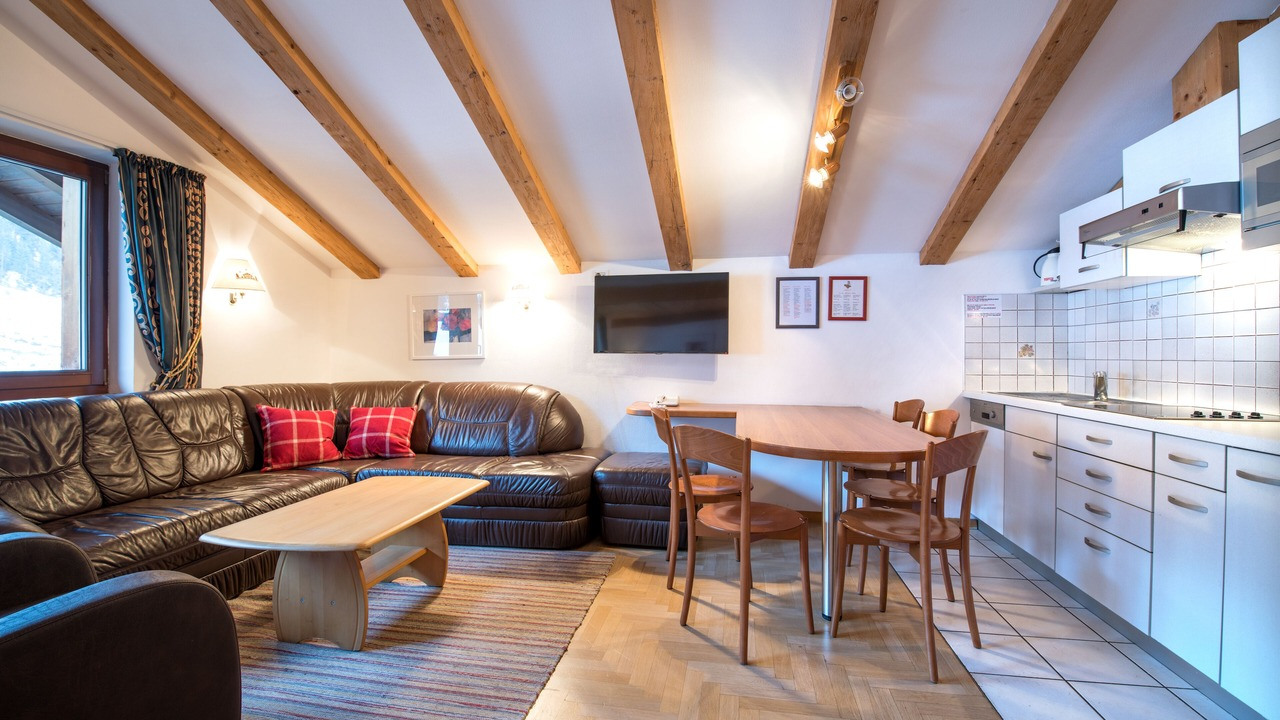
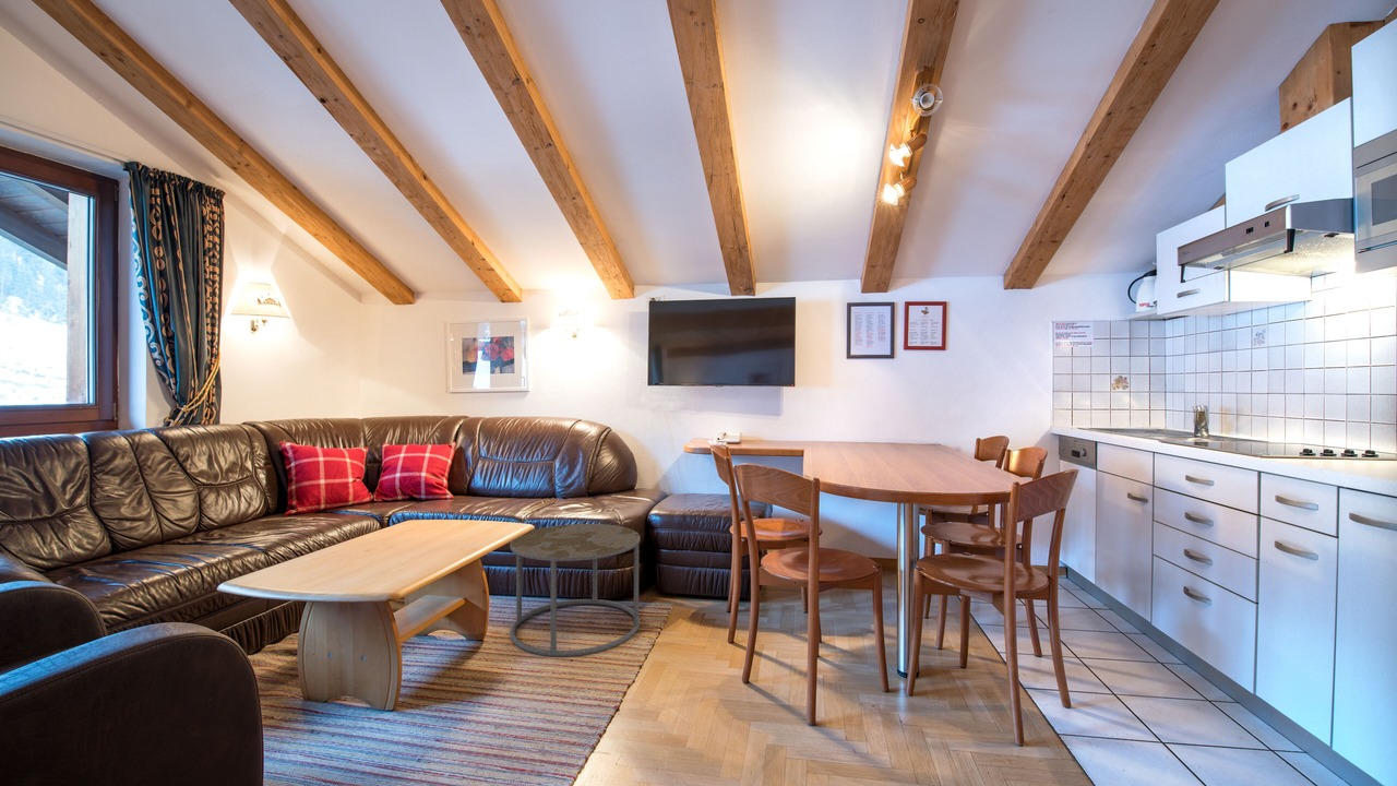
+ side table [509,523,642,658]
